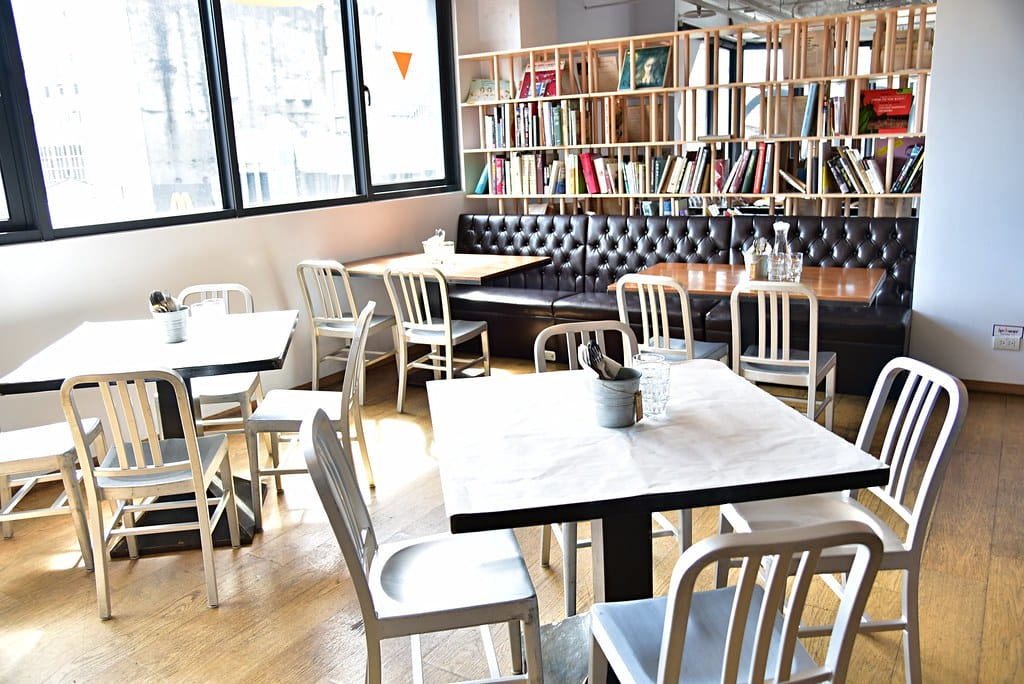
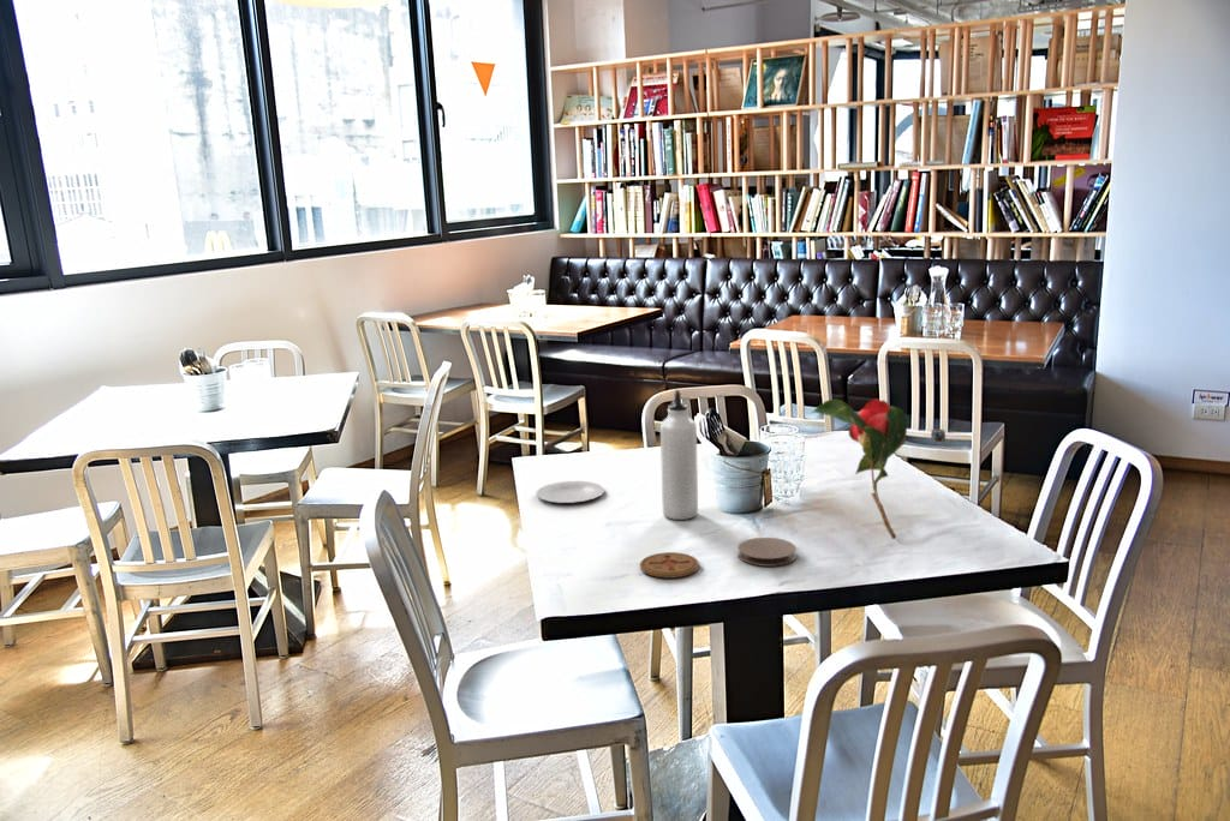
+ coaster [736,537,798,568]
+ plate [536,480,605,504]
+ flower [810,397,947,540]
+ water bottle [659,389,699,521]
+ coaster [639,551,700,580]
